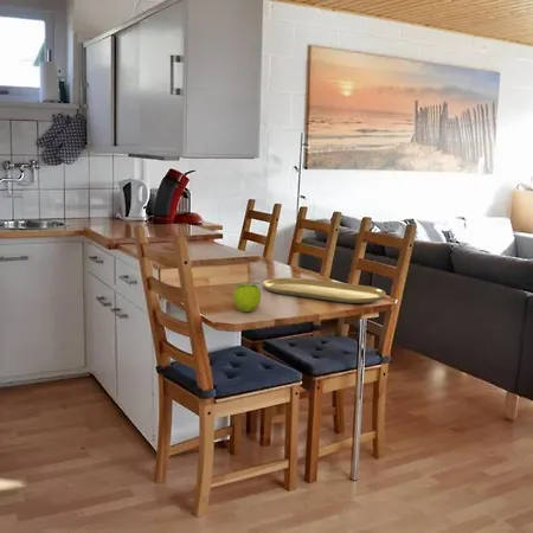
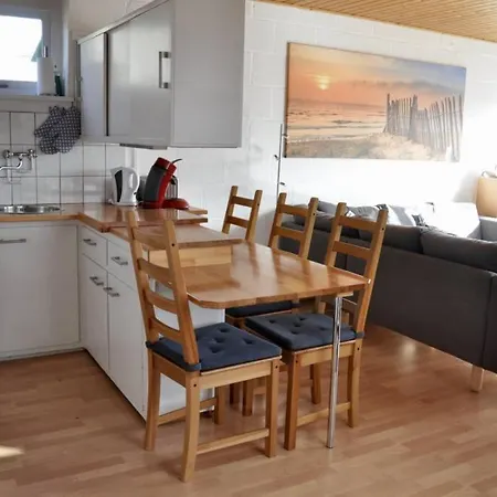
- placemat [262,277,387,304]
- fruit [232,281,262,313]
